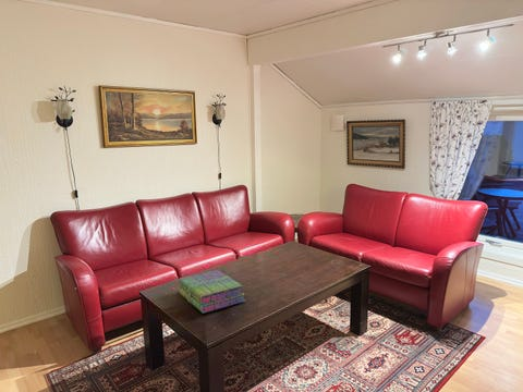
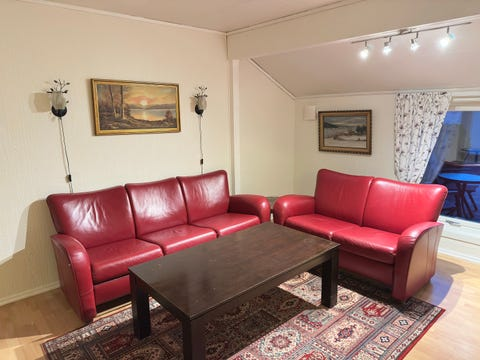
- stack of books [177,269,246,315]
